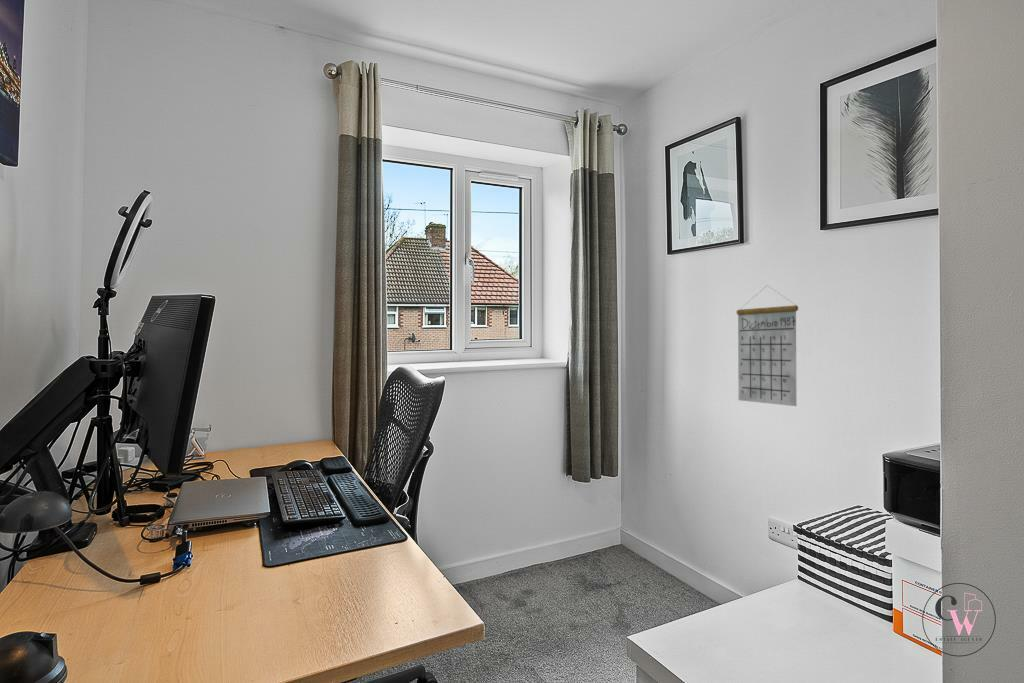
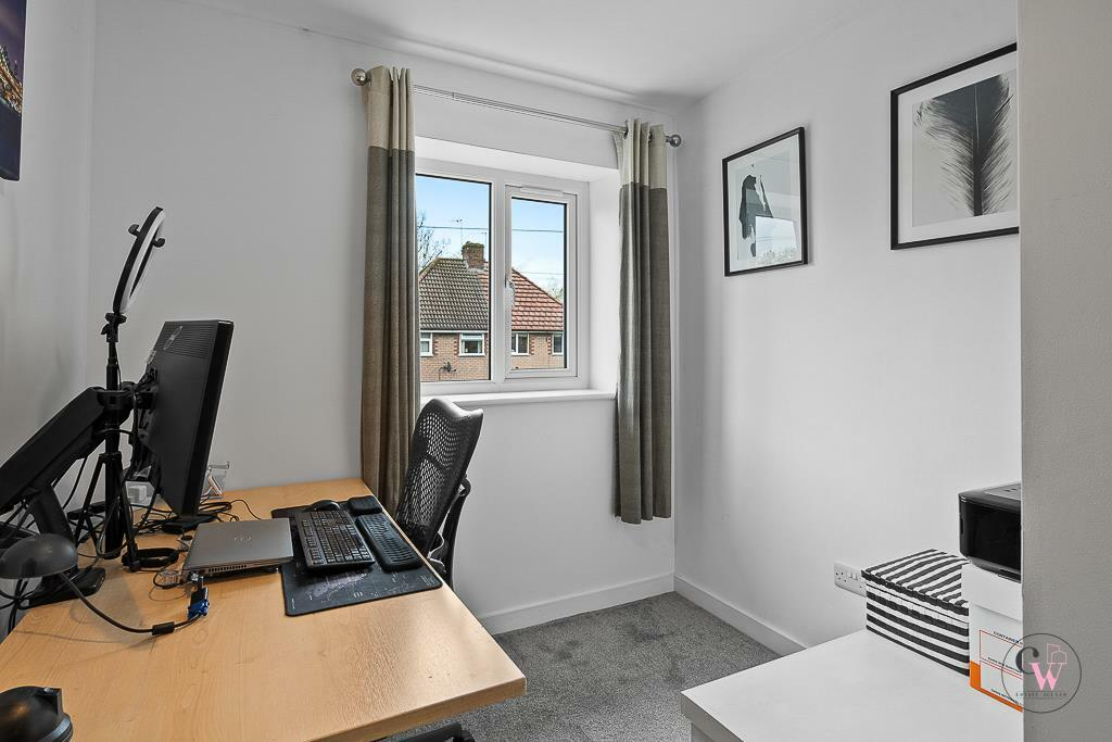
- calendar [735,284,799,407]
